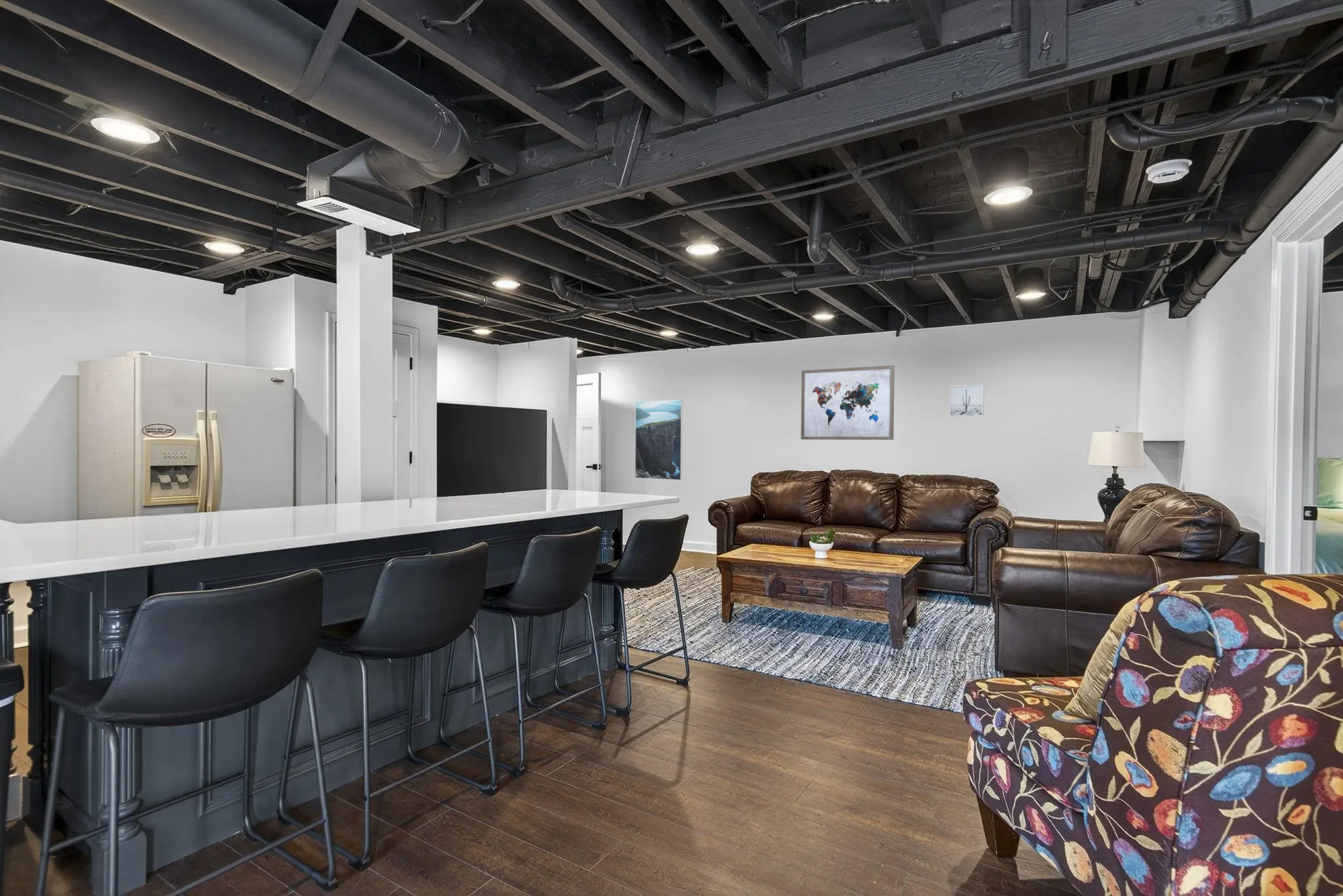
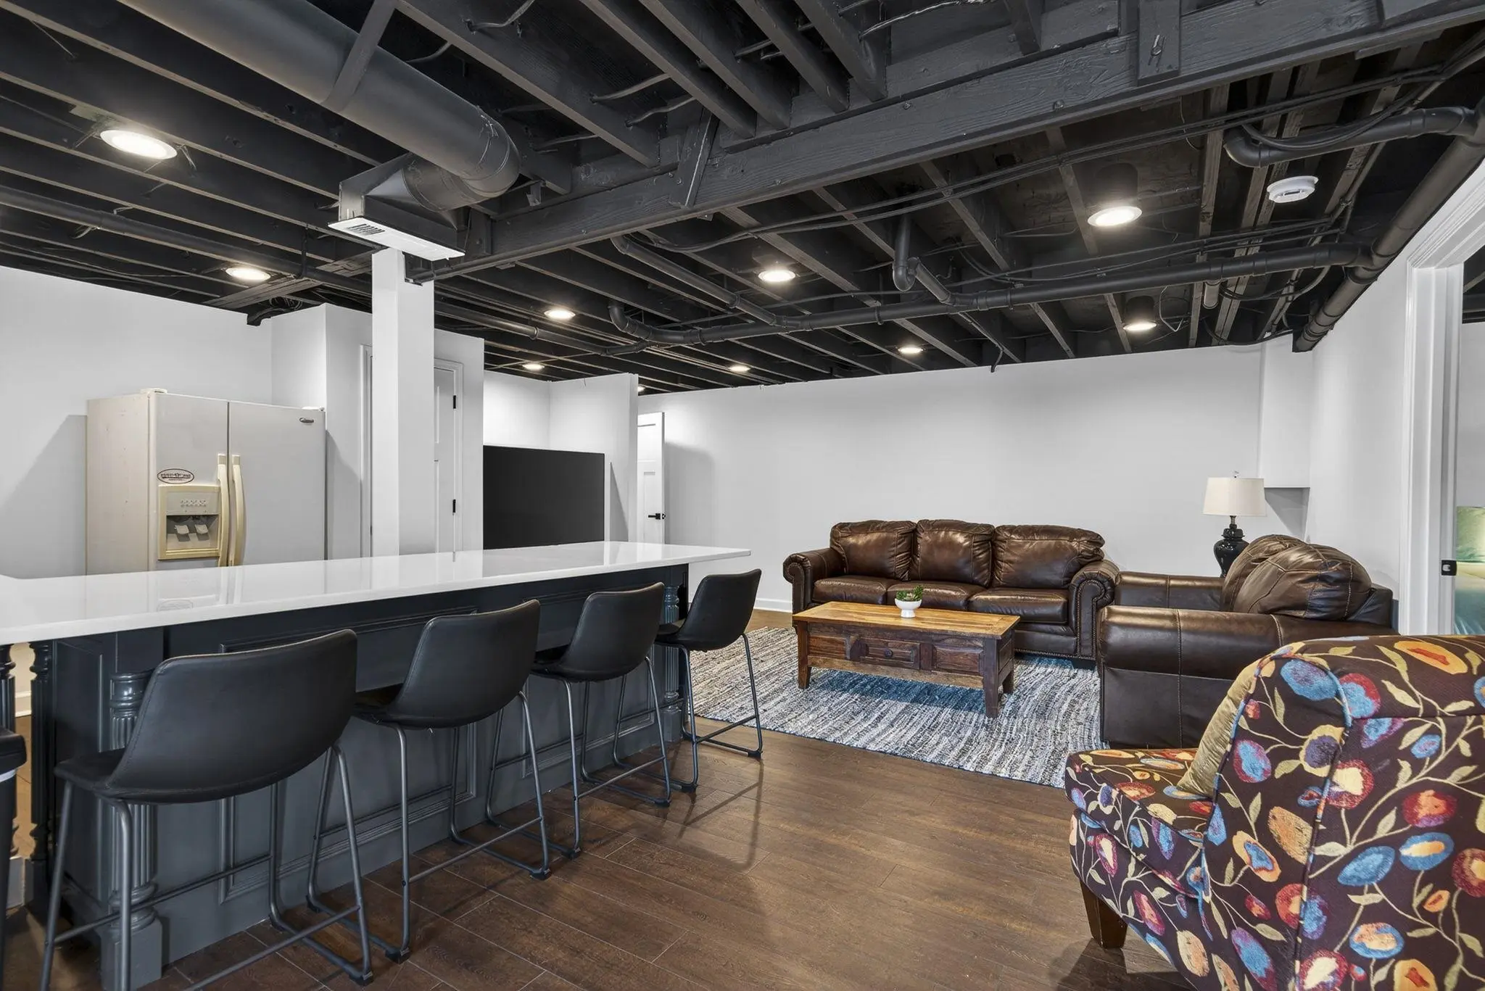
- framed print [634,399,683,481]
- wall art [800,364,895,440]
- wall art [949,384,985,418]
